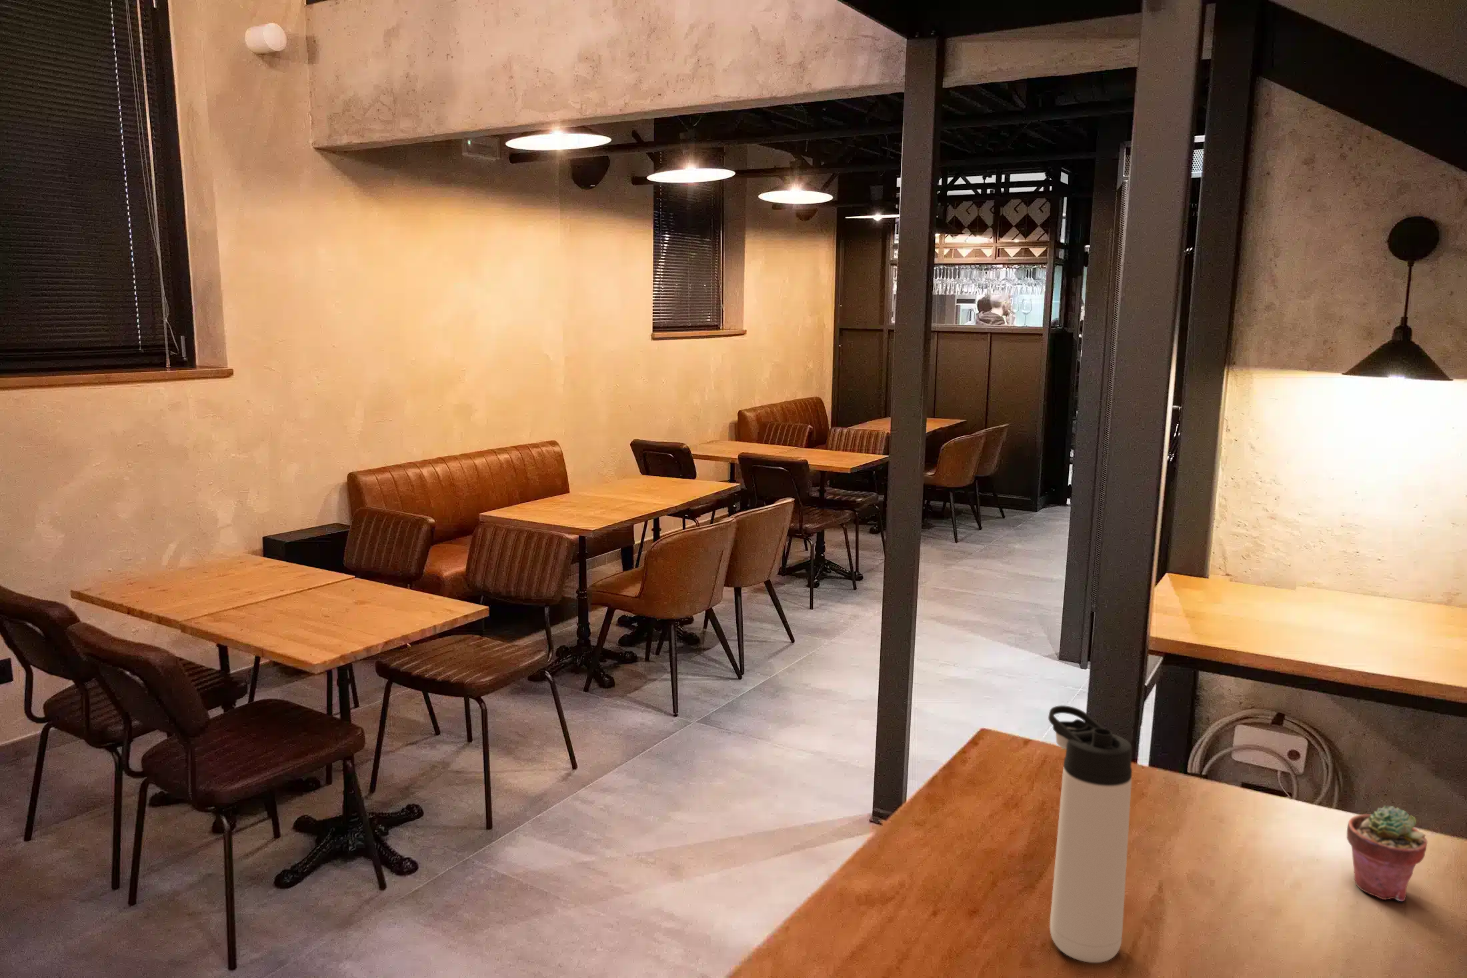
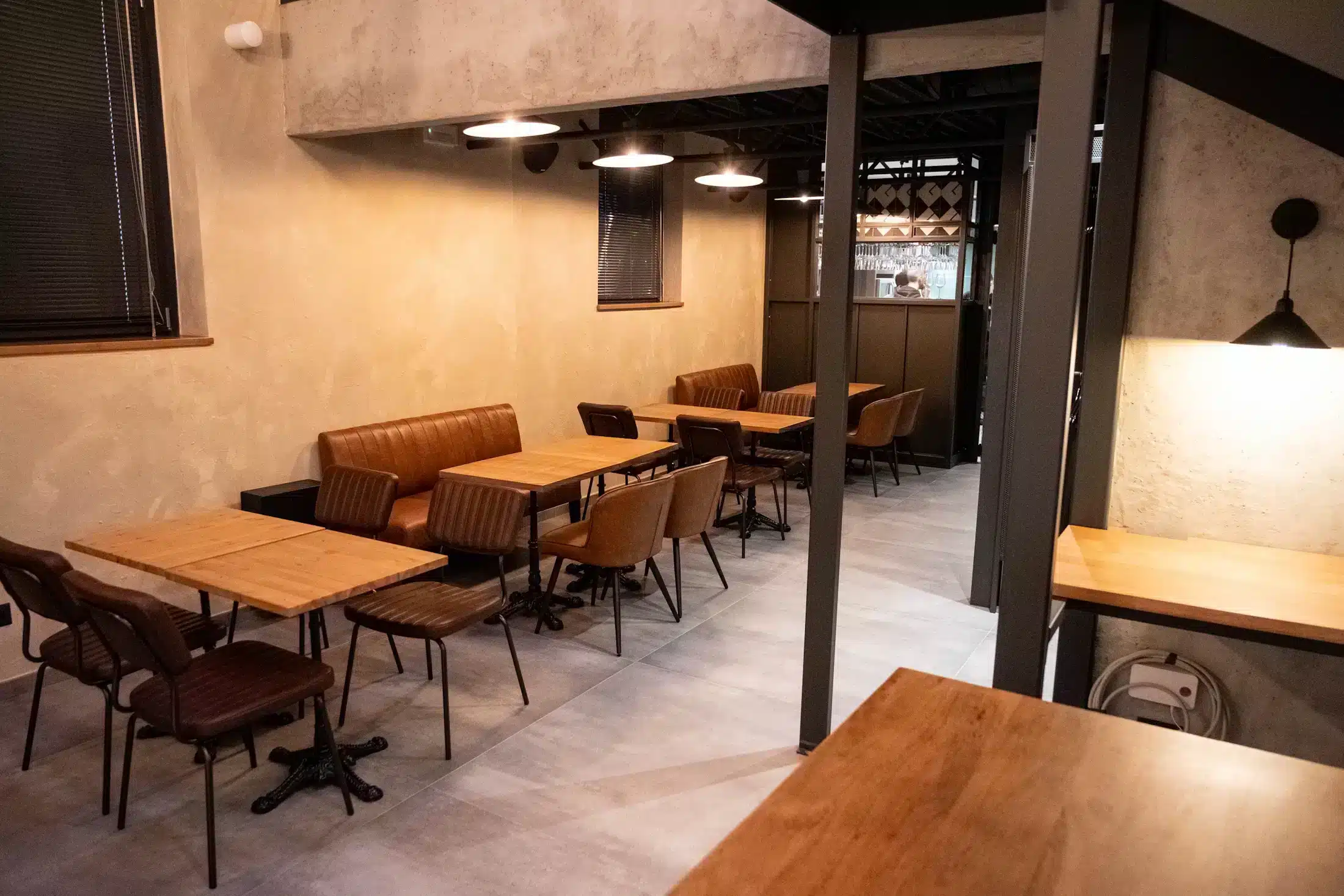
- potted succulent [1346,804,1428,902]
- thermos bottle [1048,705,1133,964]
